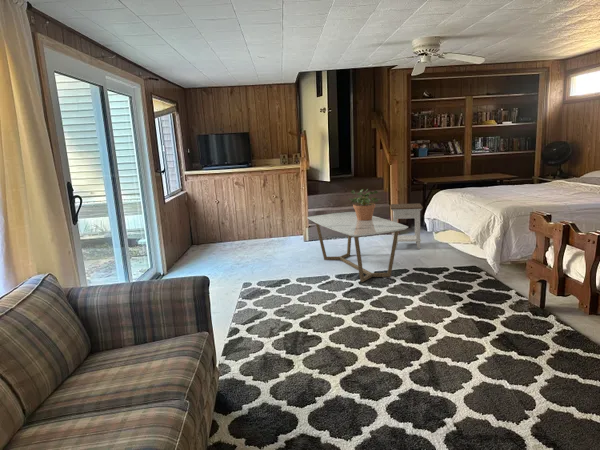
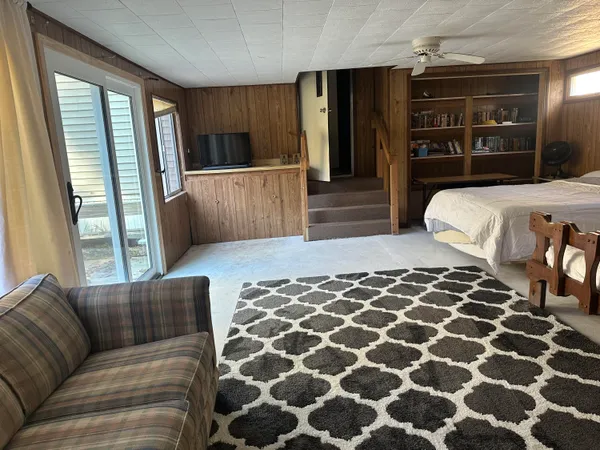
- coffee table [306,211,409,283]
- nightstand [389,202,424,250]
- potted plant [348,188,382,221]
